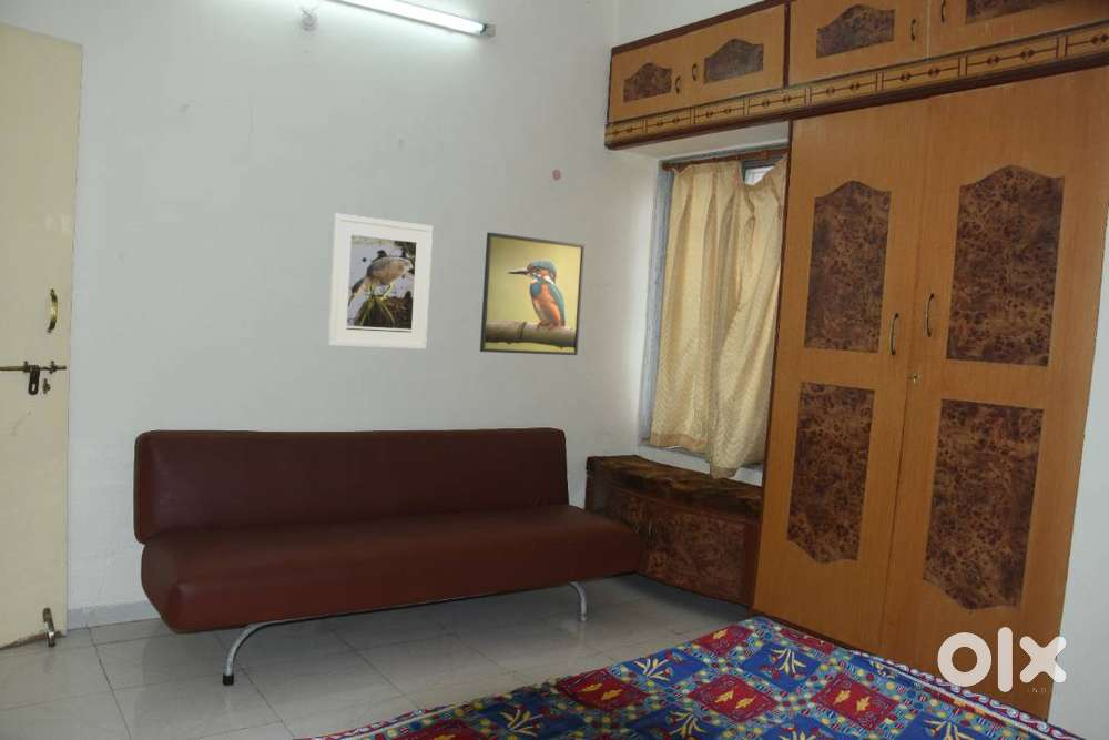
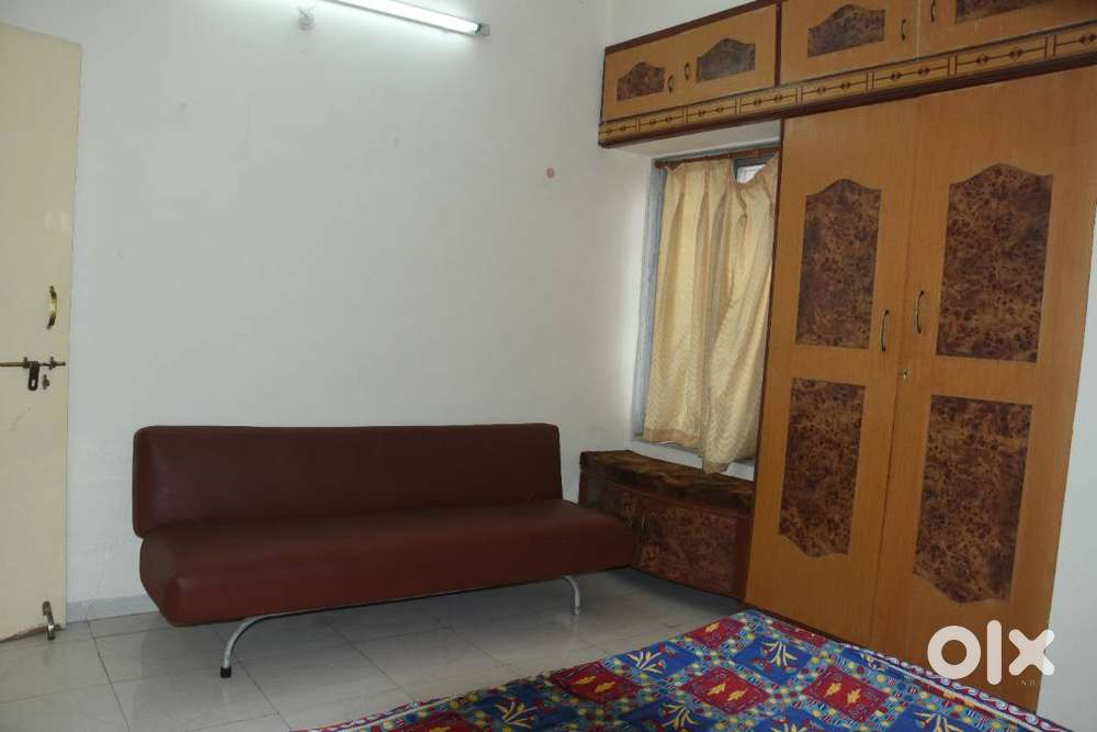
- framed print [479,231,586,356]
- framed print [327,213,434,351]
